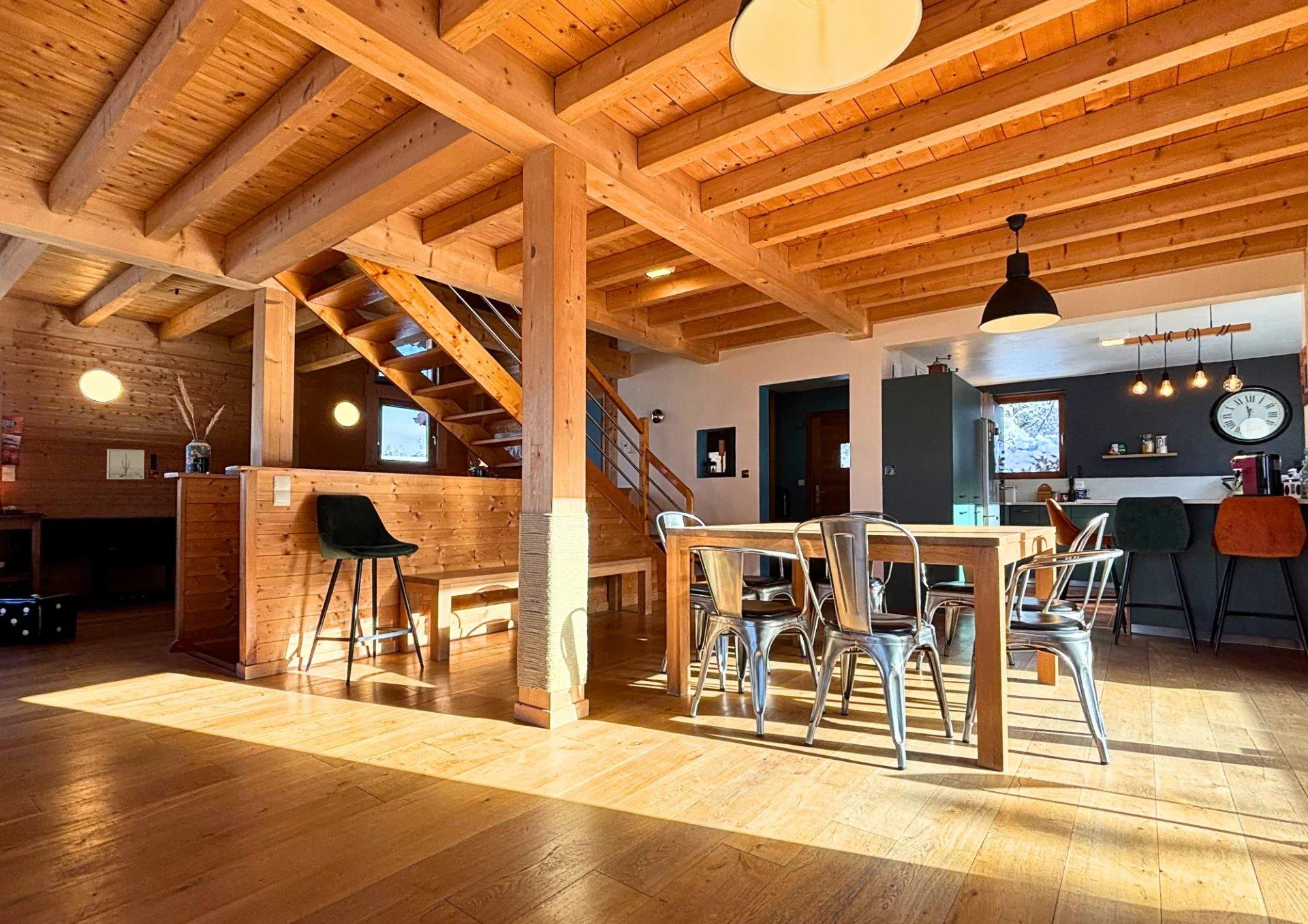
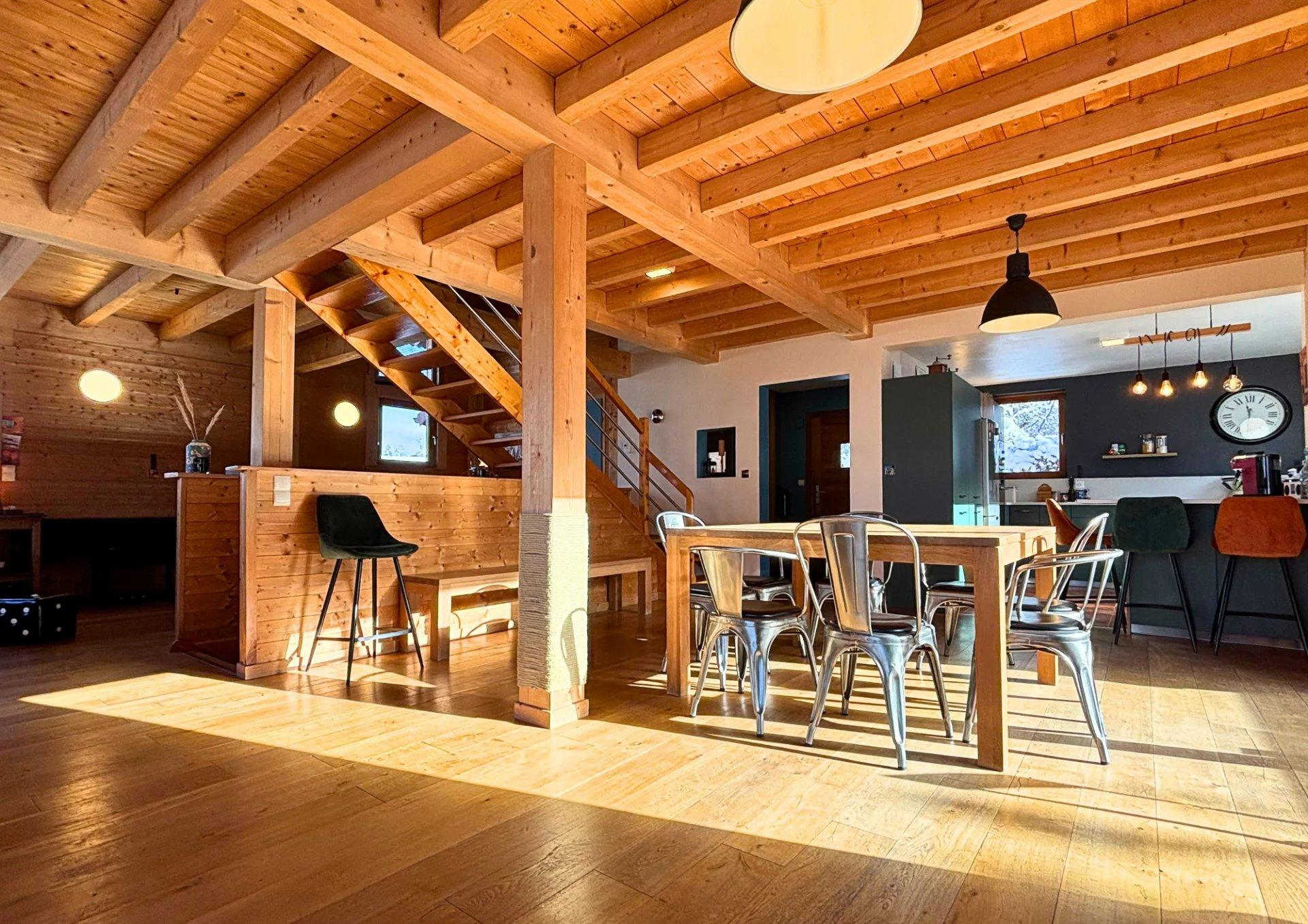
- wall art [106,449,145,480]
